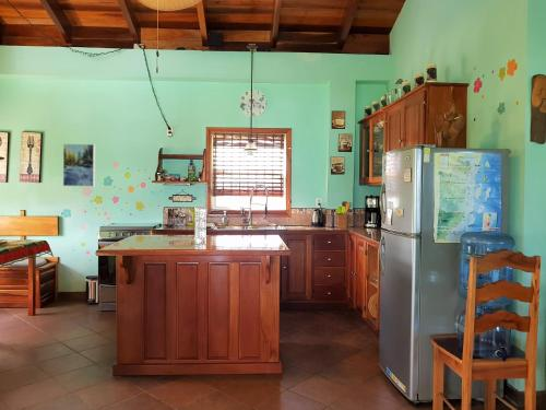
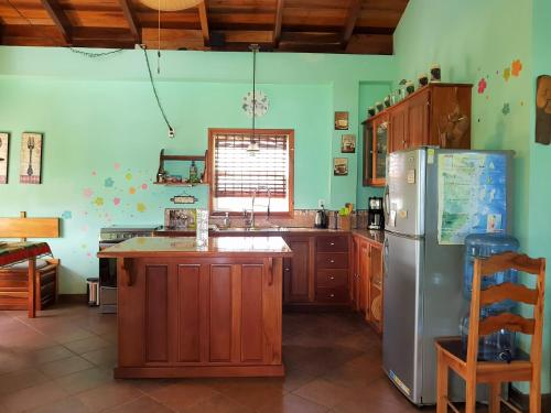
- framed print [62,143,96,187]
